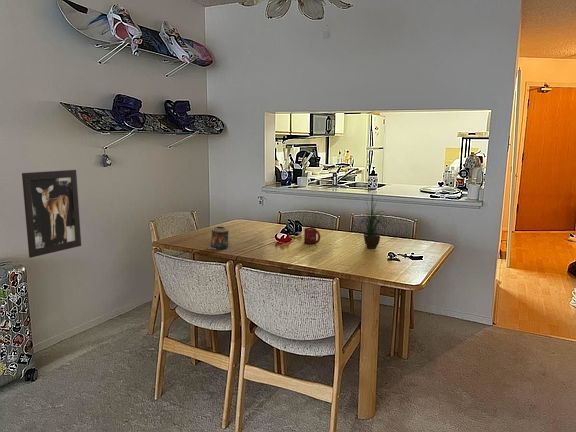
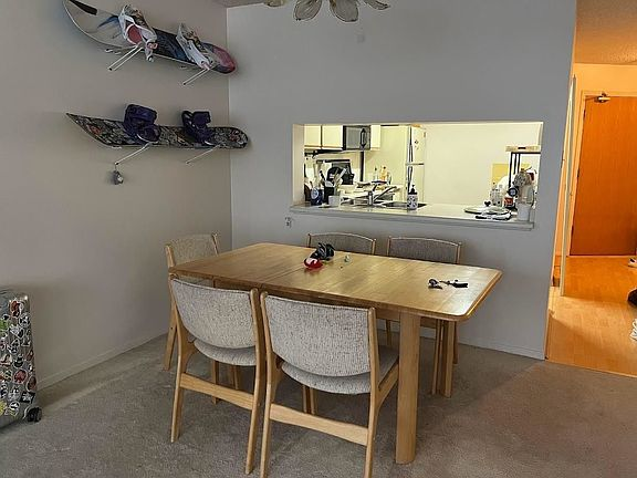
- cup [303,227,321,245]
- potted plant [358,187,391,250]
- candle [207,226,230,250]
- wall art [21,169,82,259]
